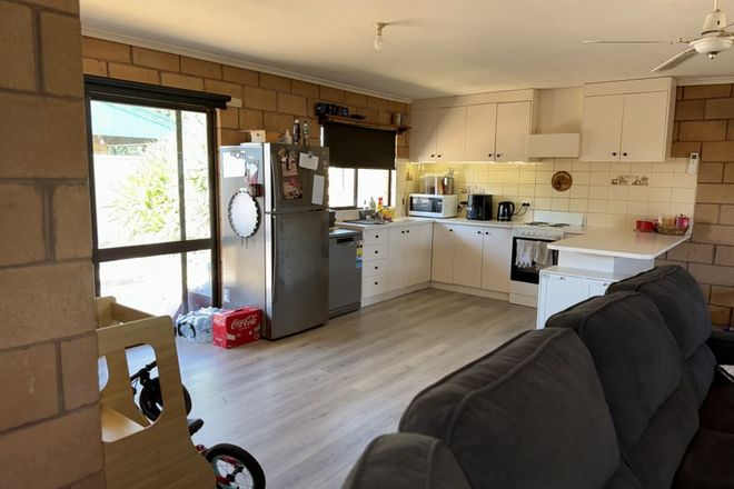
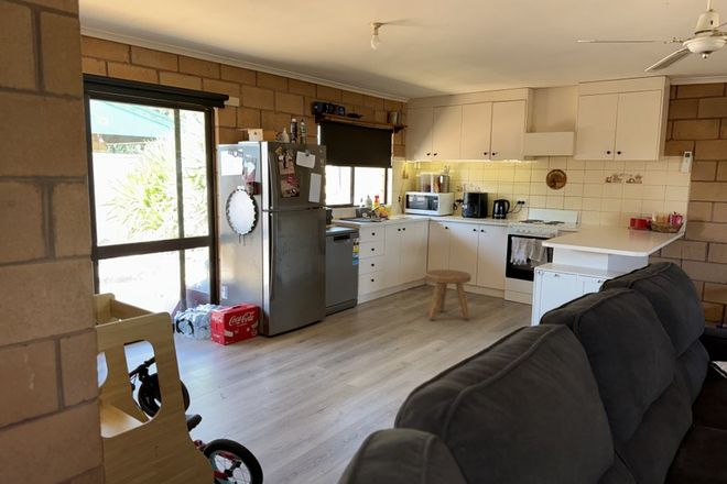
+ stool [424,268,473,321]
